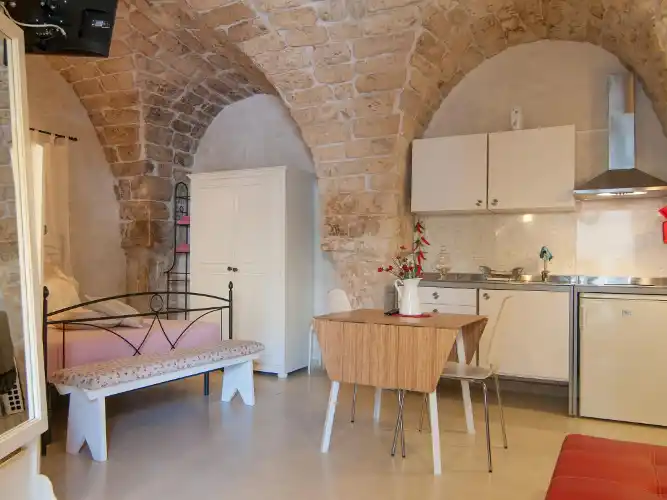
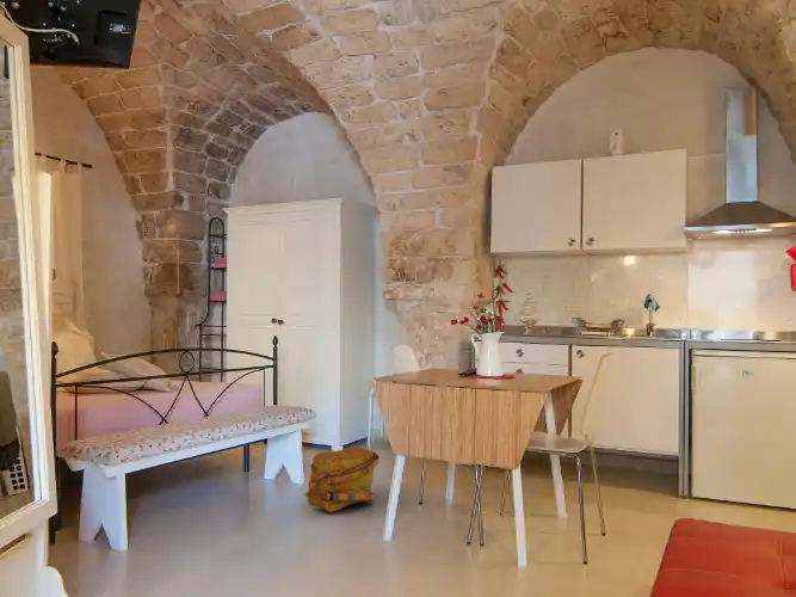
+ backpack [303,445,381,513]
